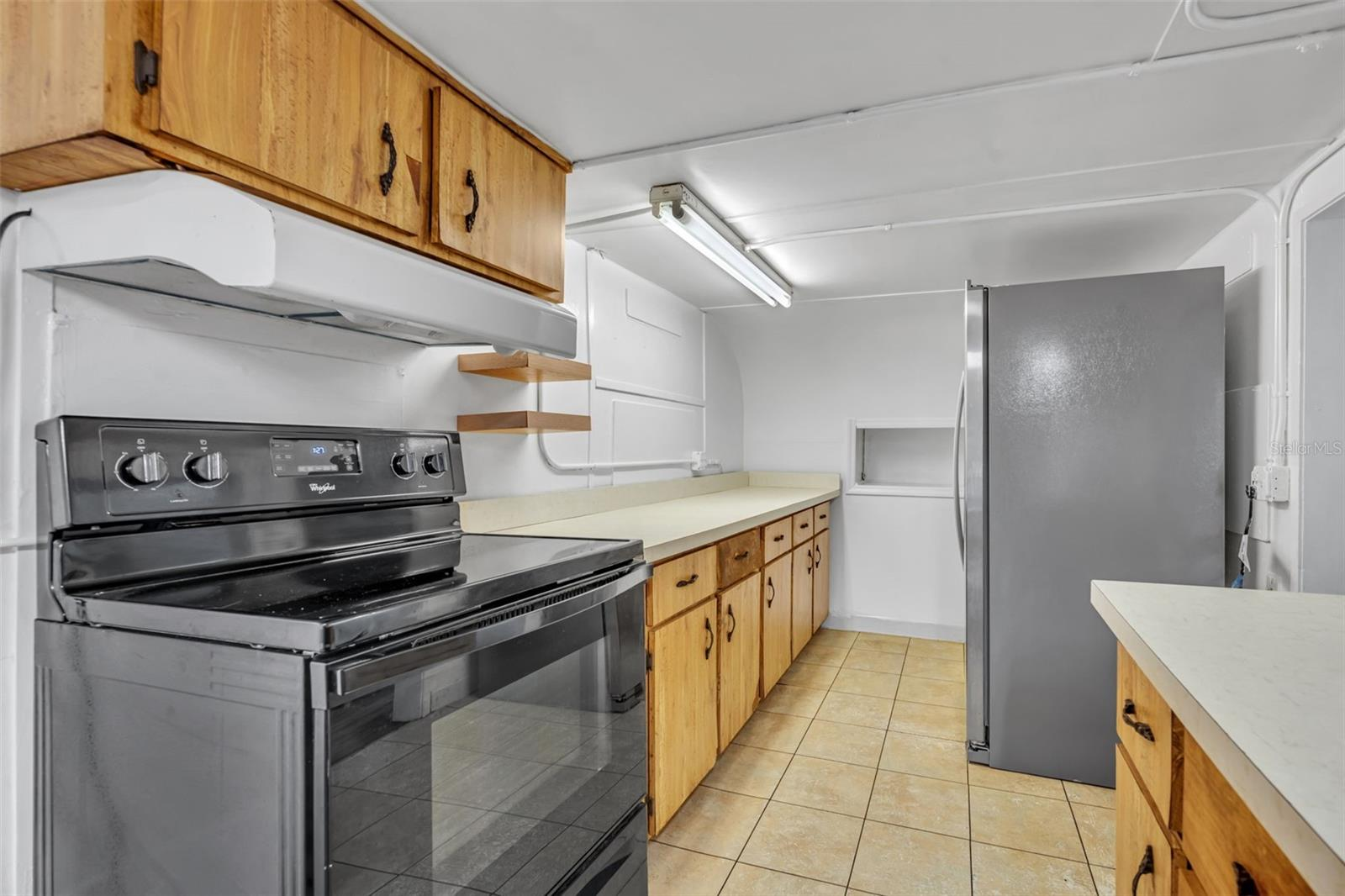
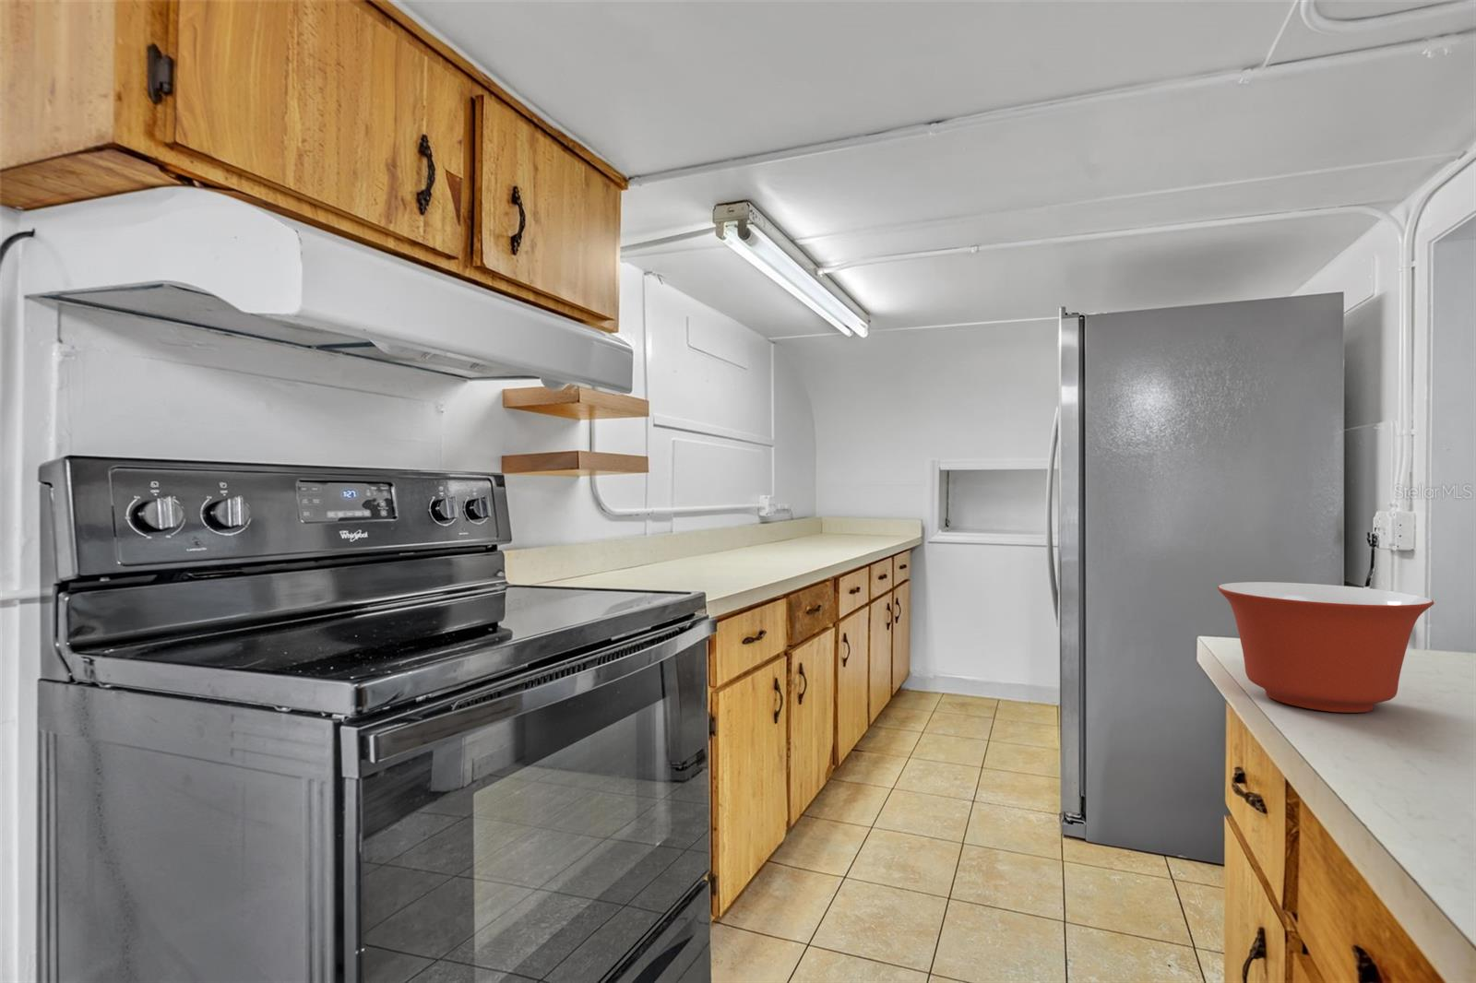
+ mixing bowl [1217,581,1434,714]
